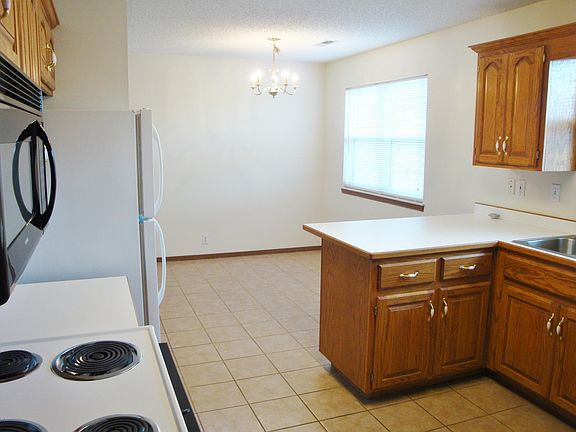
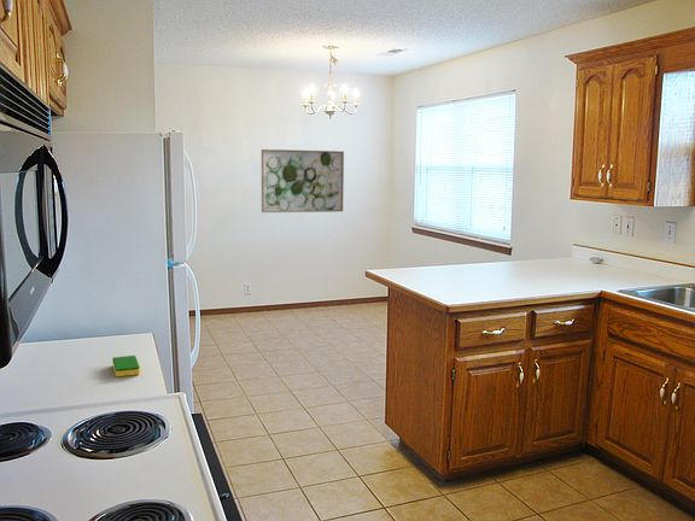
+ wall art [261,148,345,213]
+ dish sponge [111,355,141,377]
